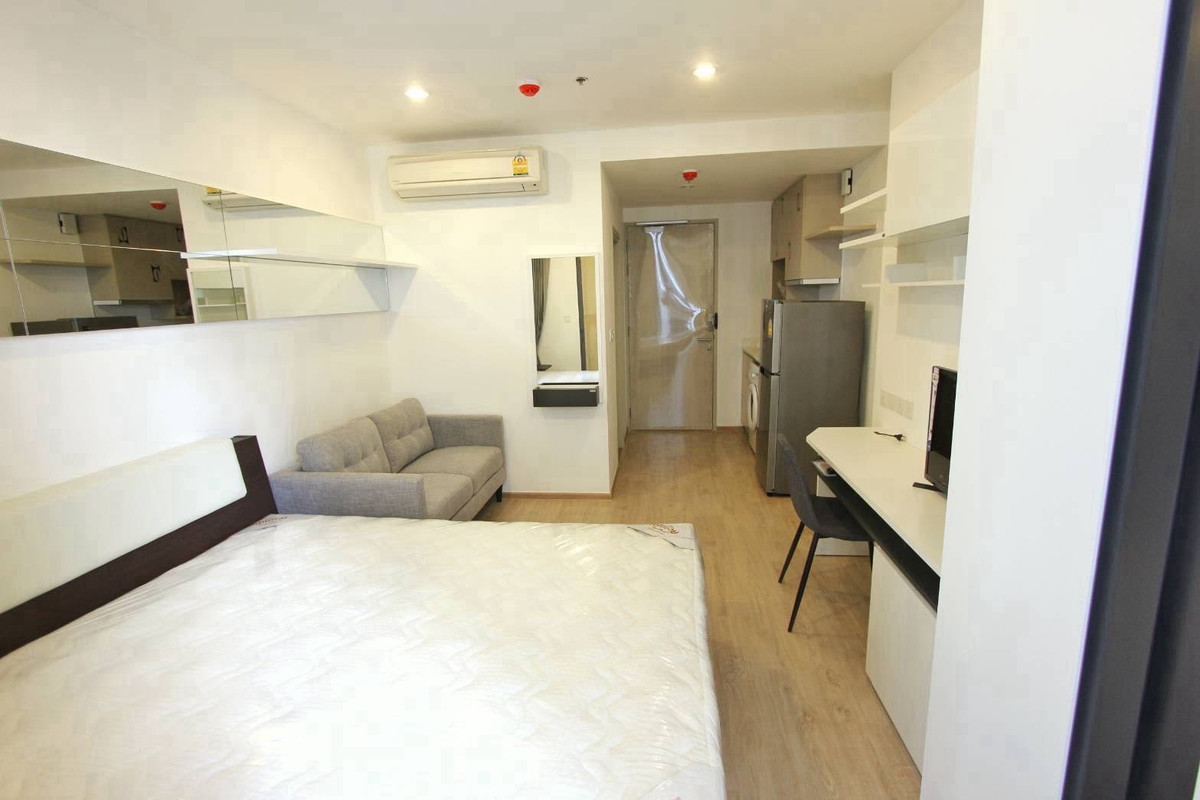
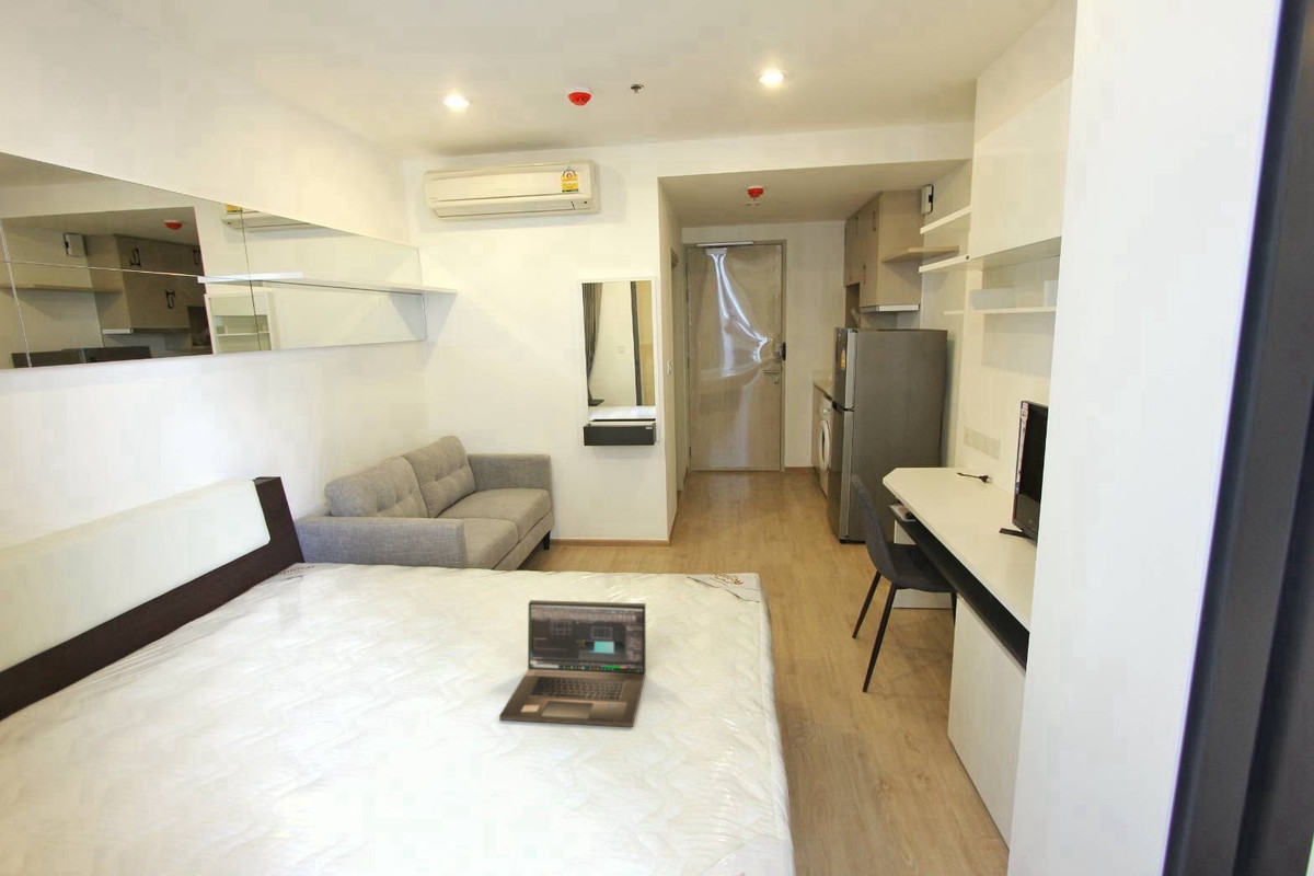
+ laptop [498,599,647,728]
